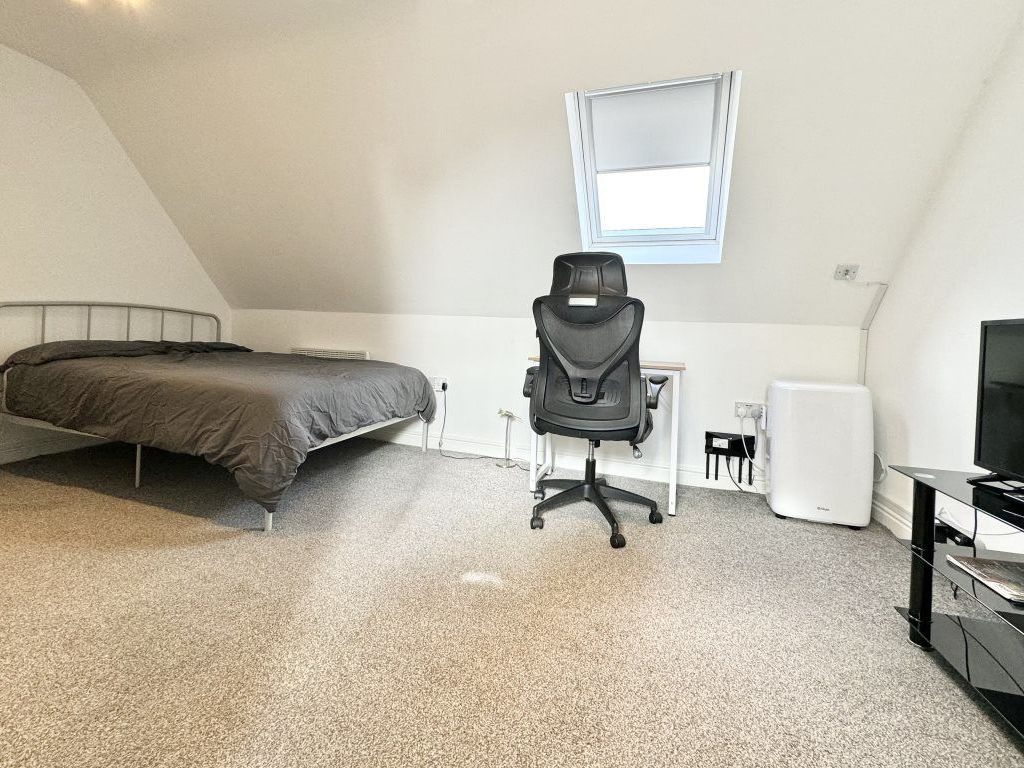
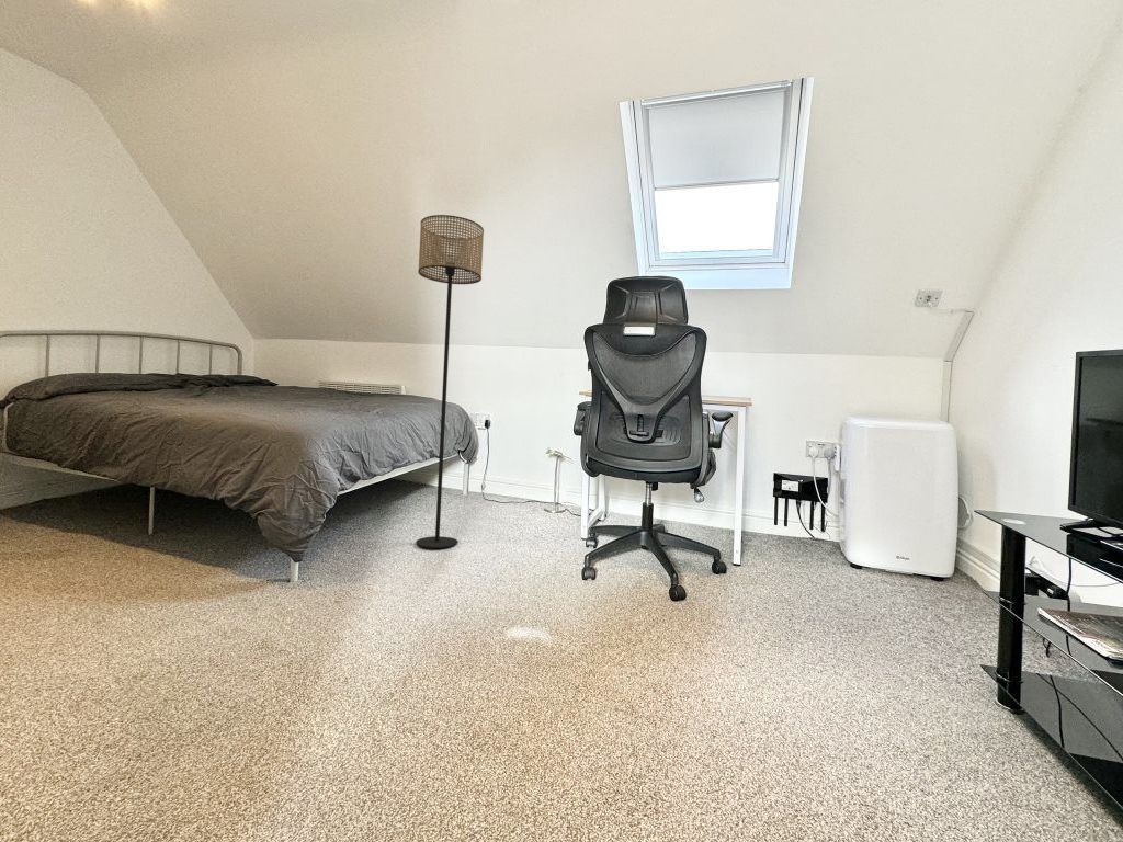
+ floor lamp [415,214,485,549]
